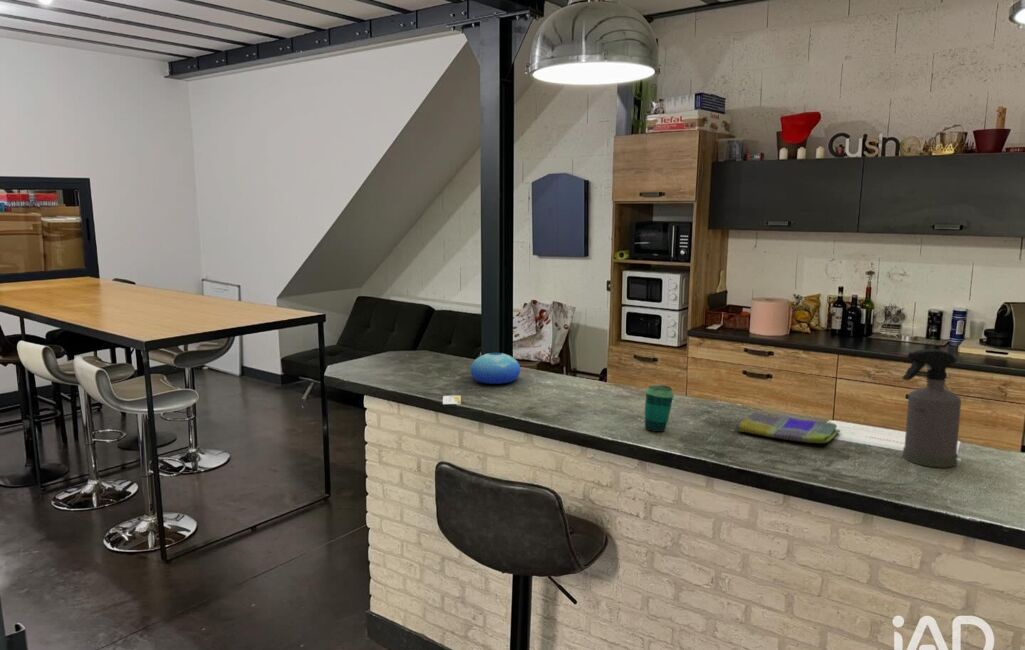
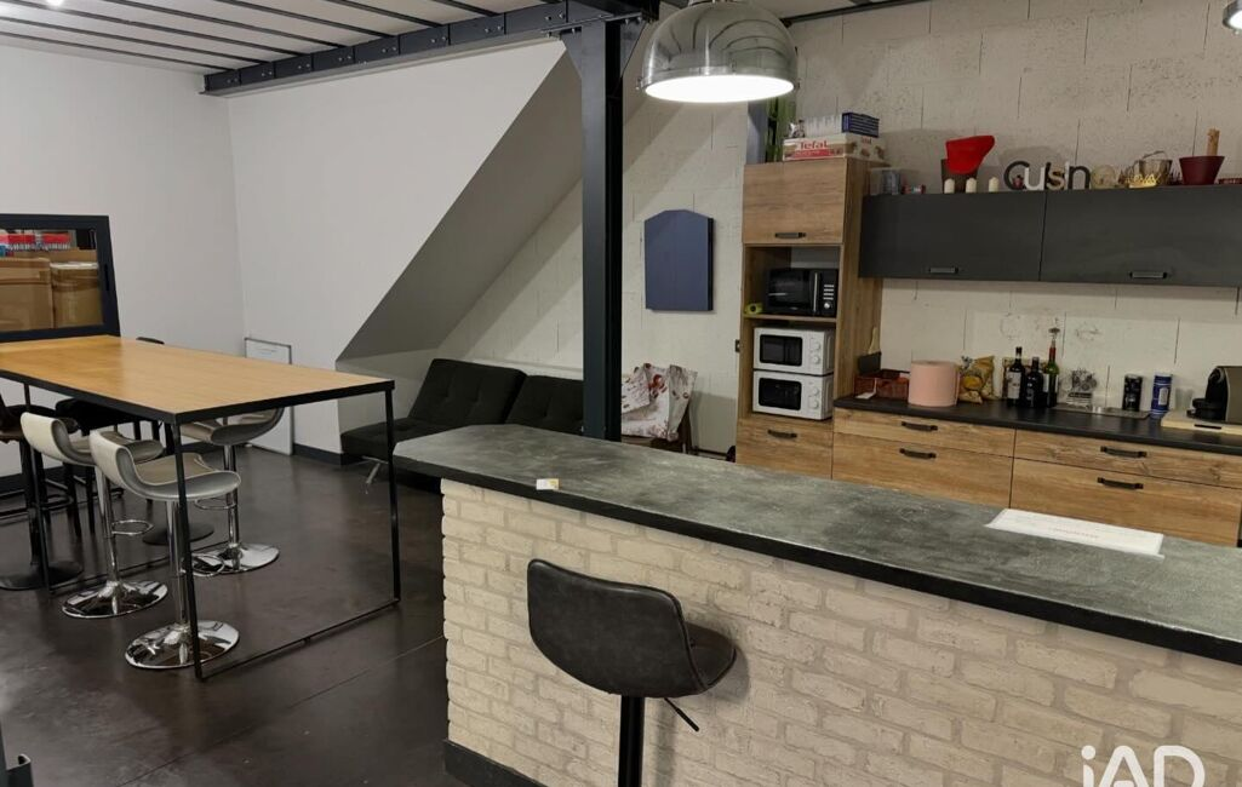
- dish towel [736,411,841,444]
- spray bottle [901,348,962,469]
- bowl [470,352,521,385]
- cup [644,384,675,433]
